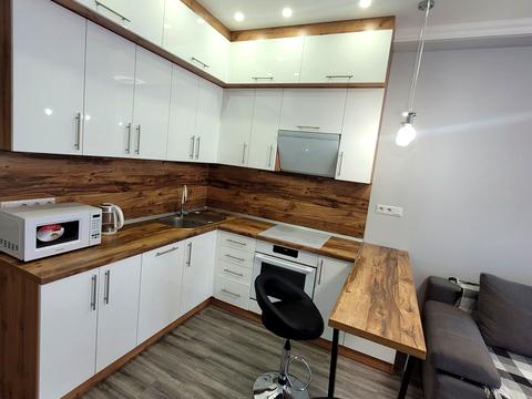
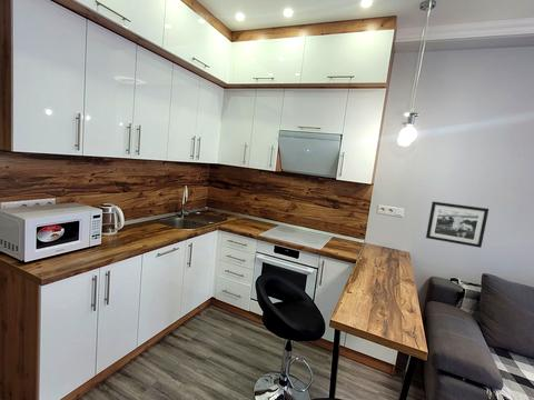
+ picture frame [425,200,490,249]
